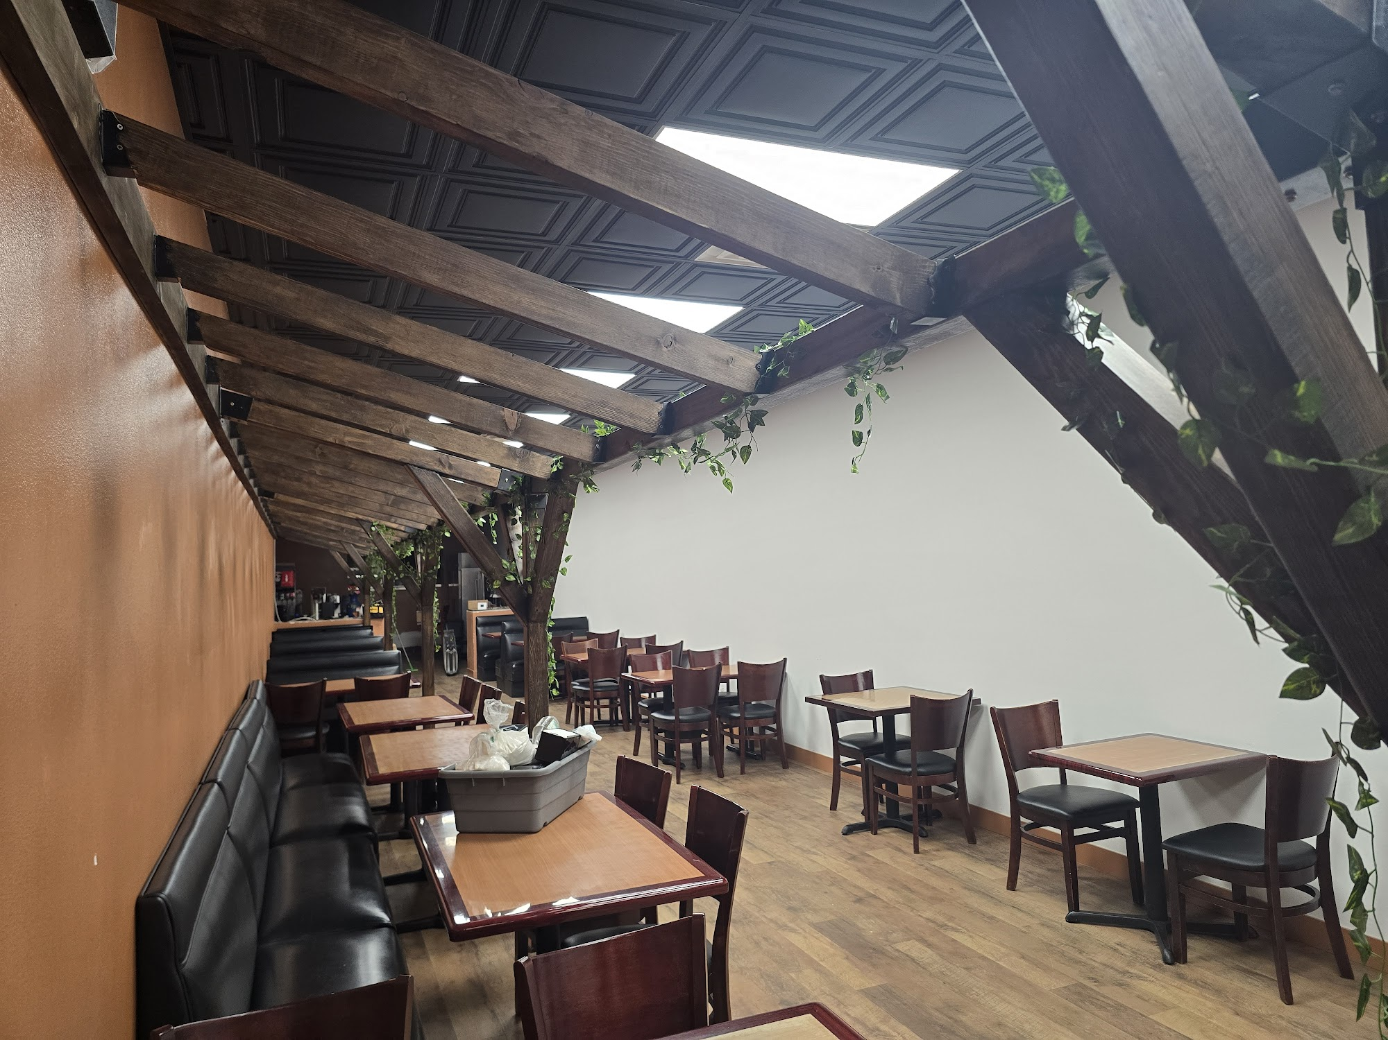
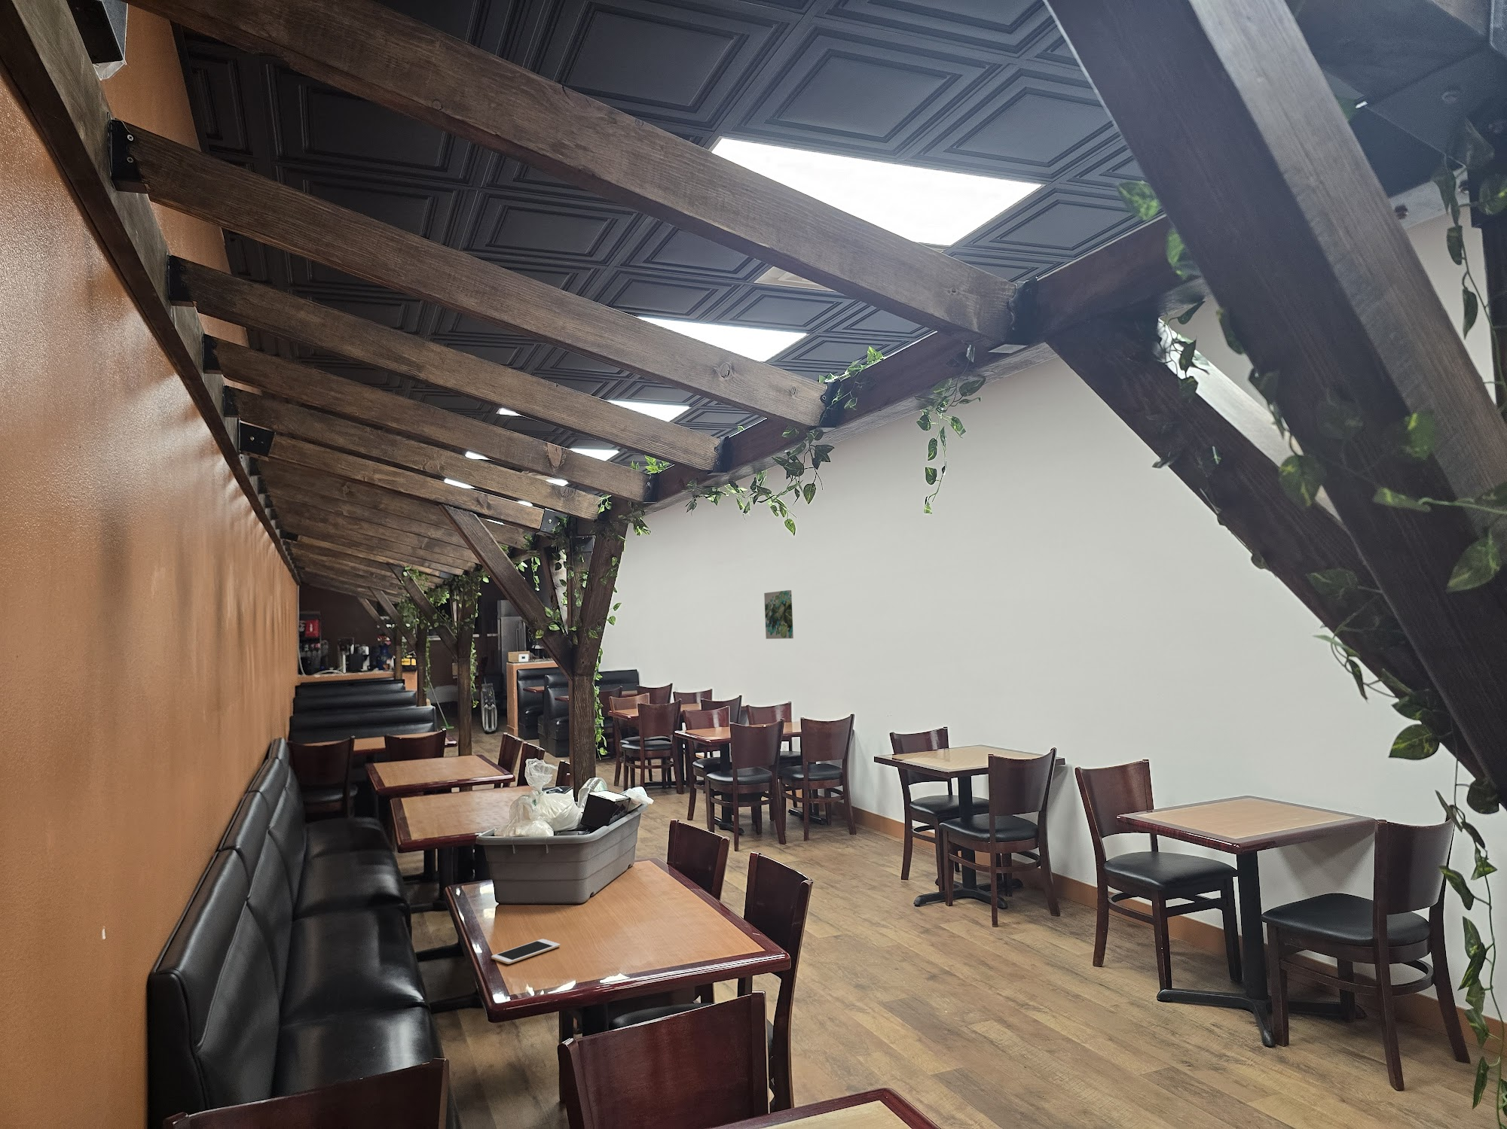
+ wall art [763,589,794,639]
+ cell phone [490,938,560,965]
